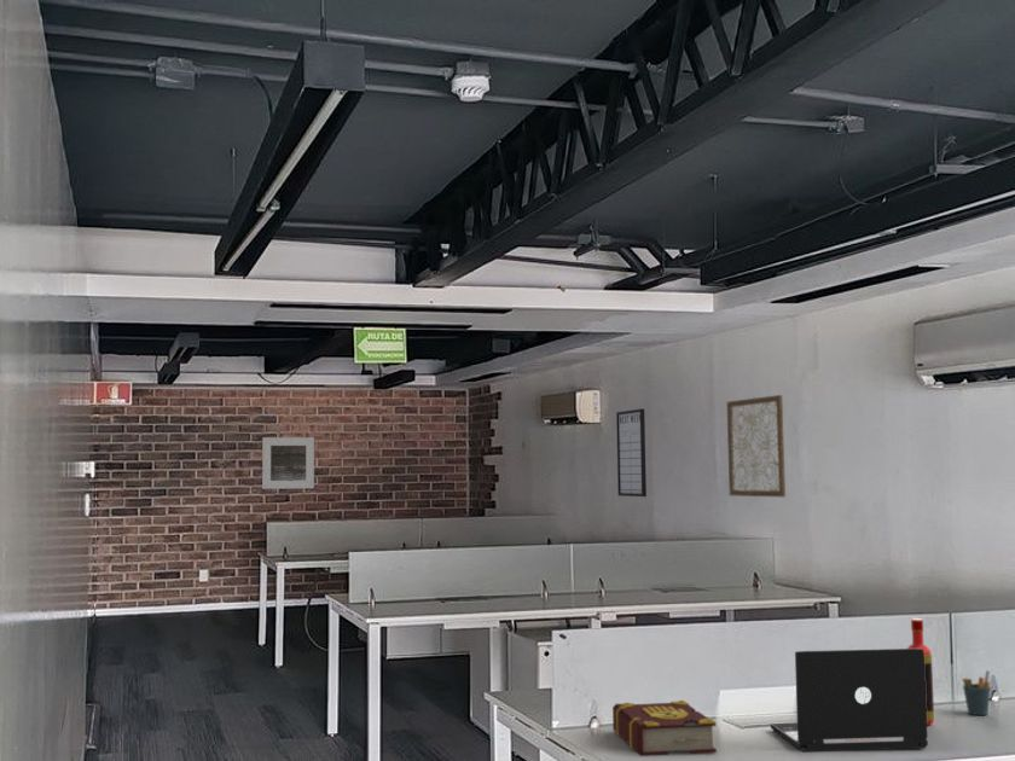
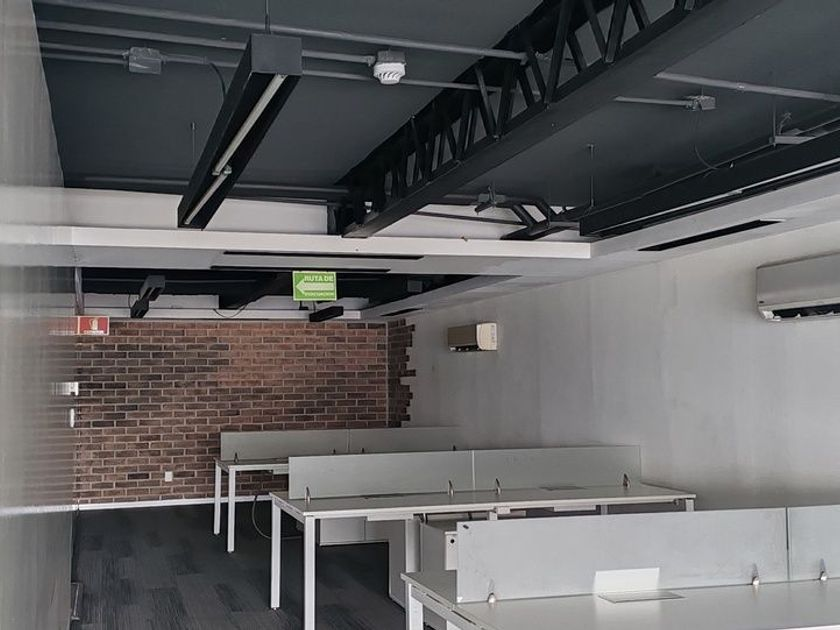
- pen holder [962,669,992,716]
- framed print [261,436,315,490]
- book [611,699,718,757]
- wall art [726,394,787,498]
- bottle [906,617,935,726]
- laptop [770,647,929,754]
- writing board [615,408,648,498]
